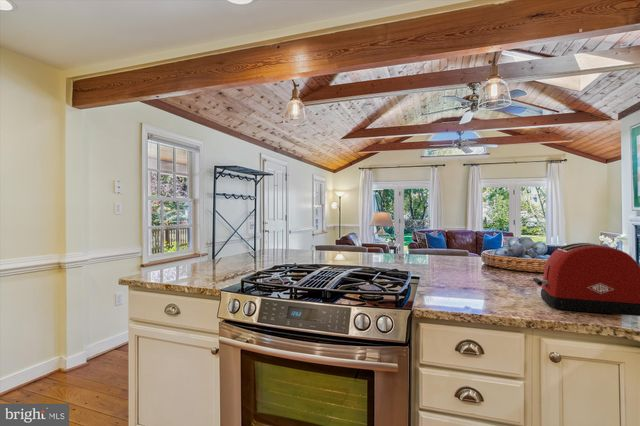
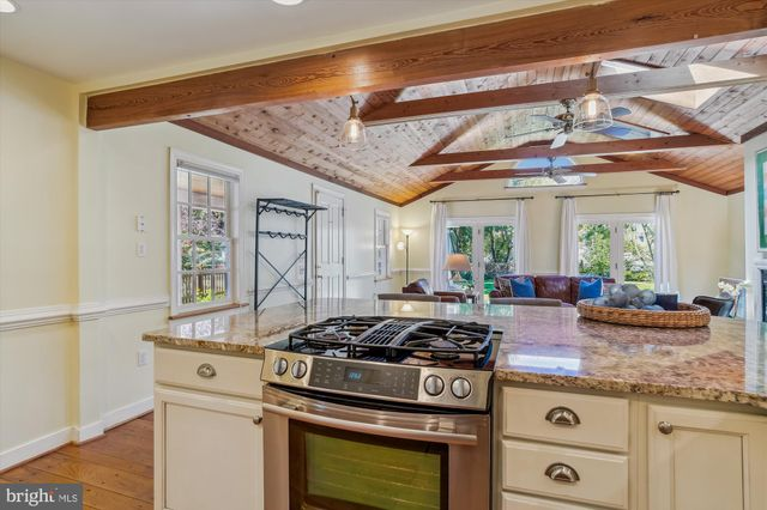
- toaster [532,242,640,317]
